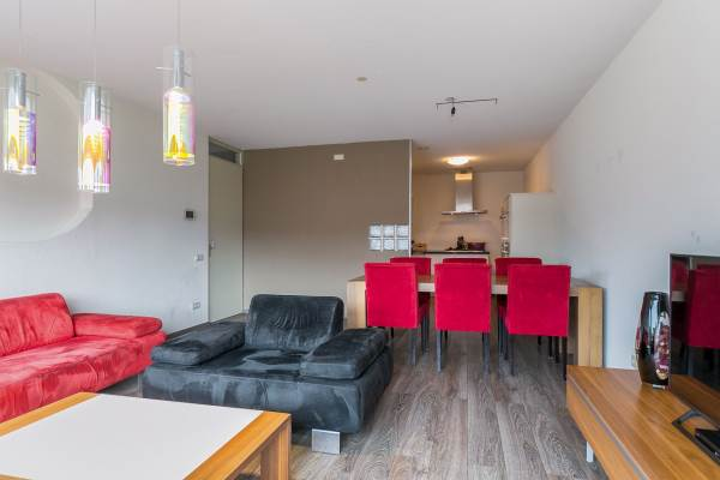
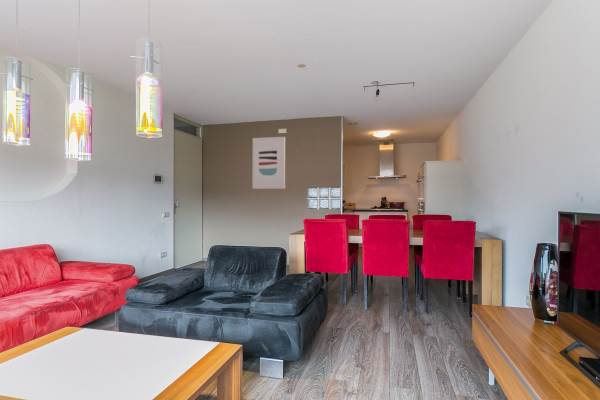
+ wall art [251,136,286,190]
